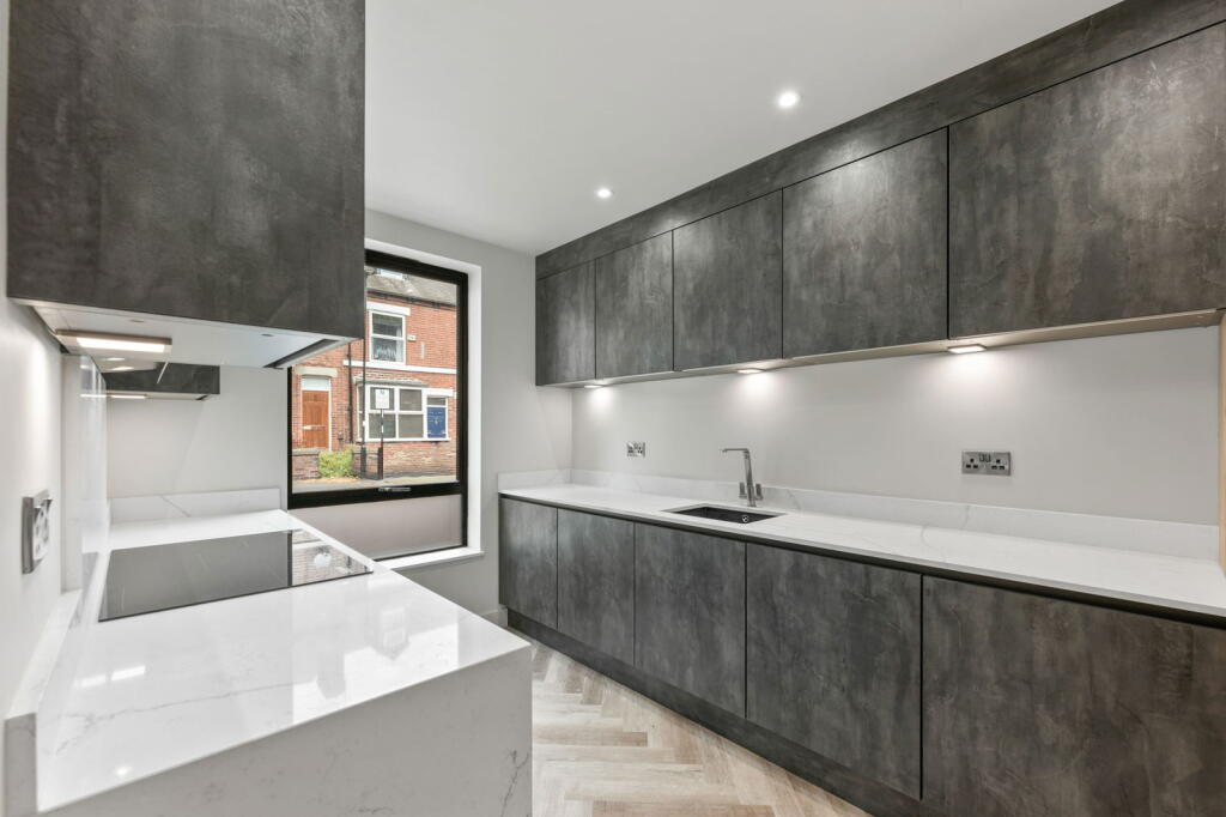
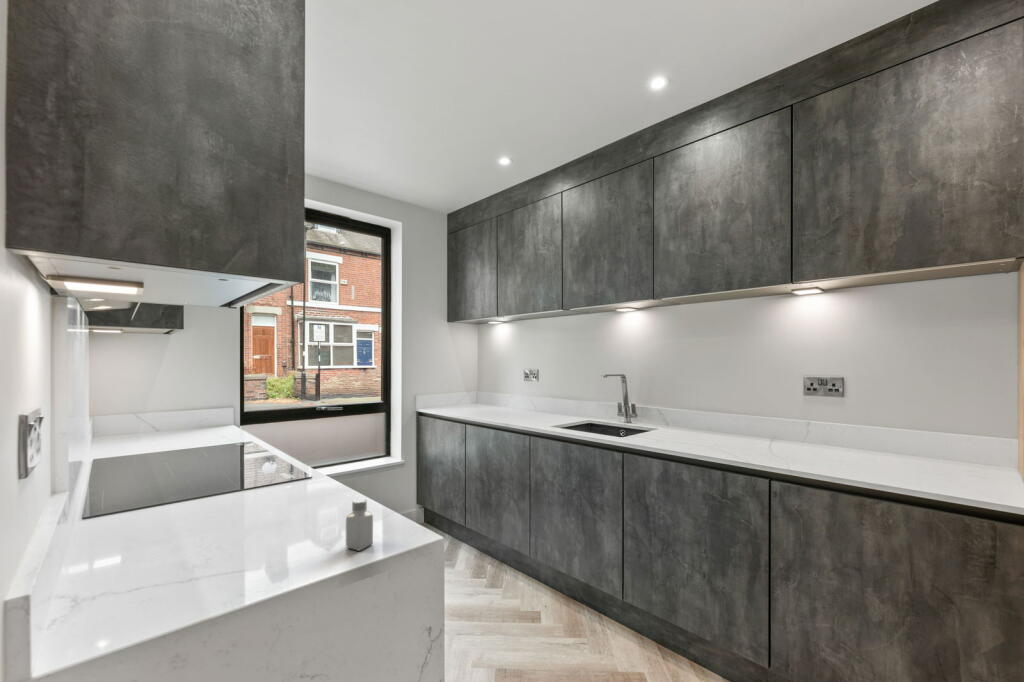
+ saltshaker [345,498,374,552]
